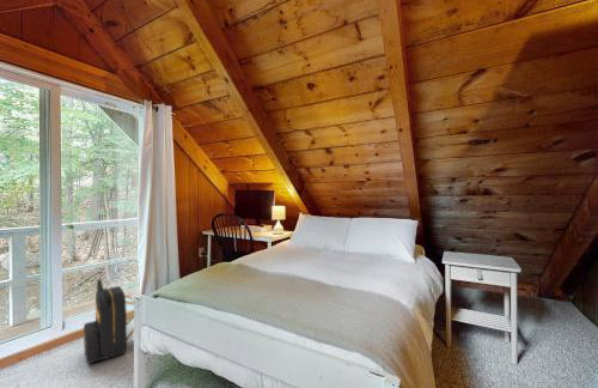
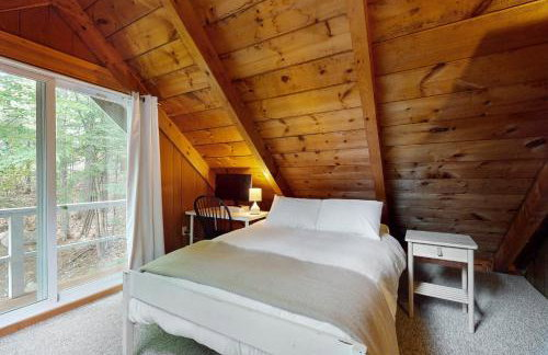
- backpack [83,278,135,365]
